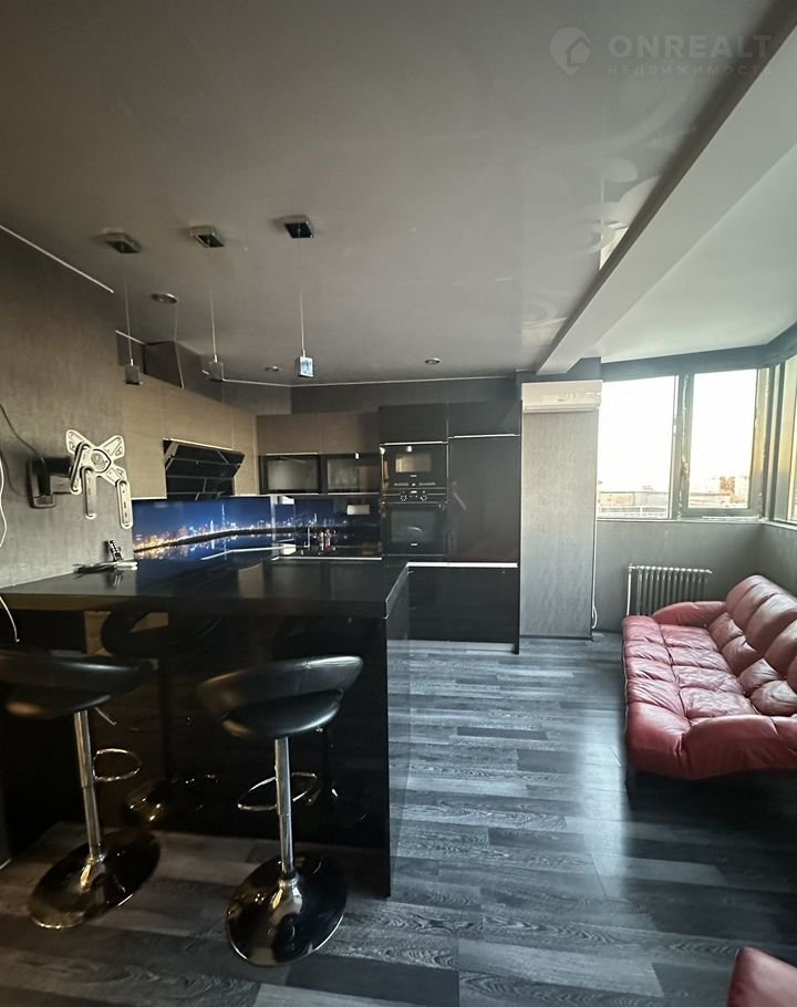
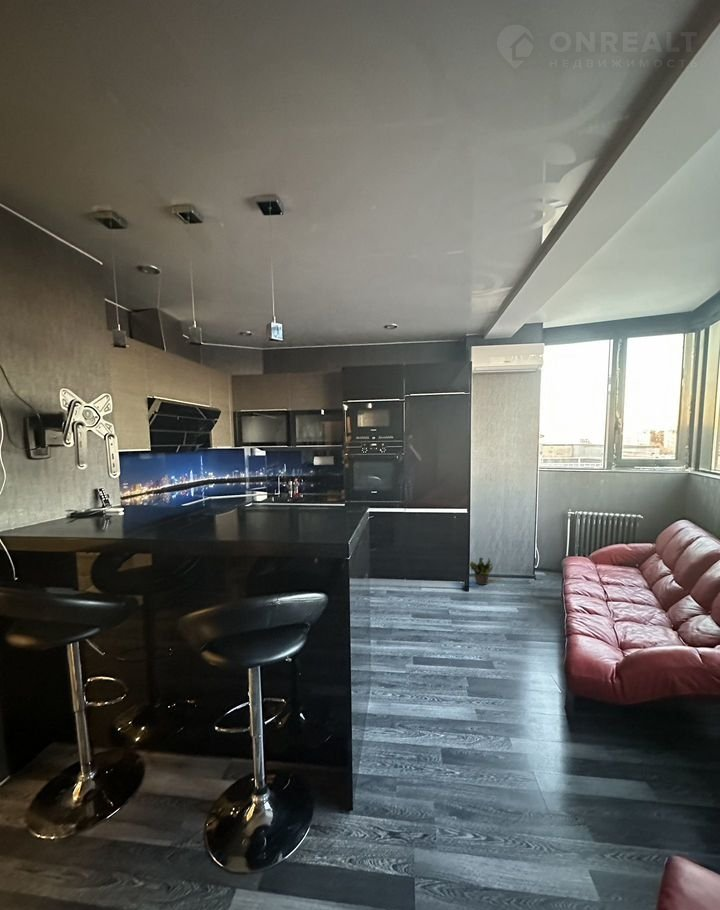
+ potted plant [468,556,494,586]
